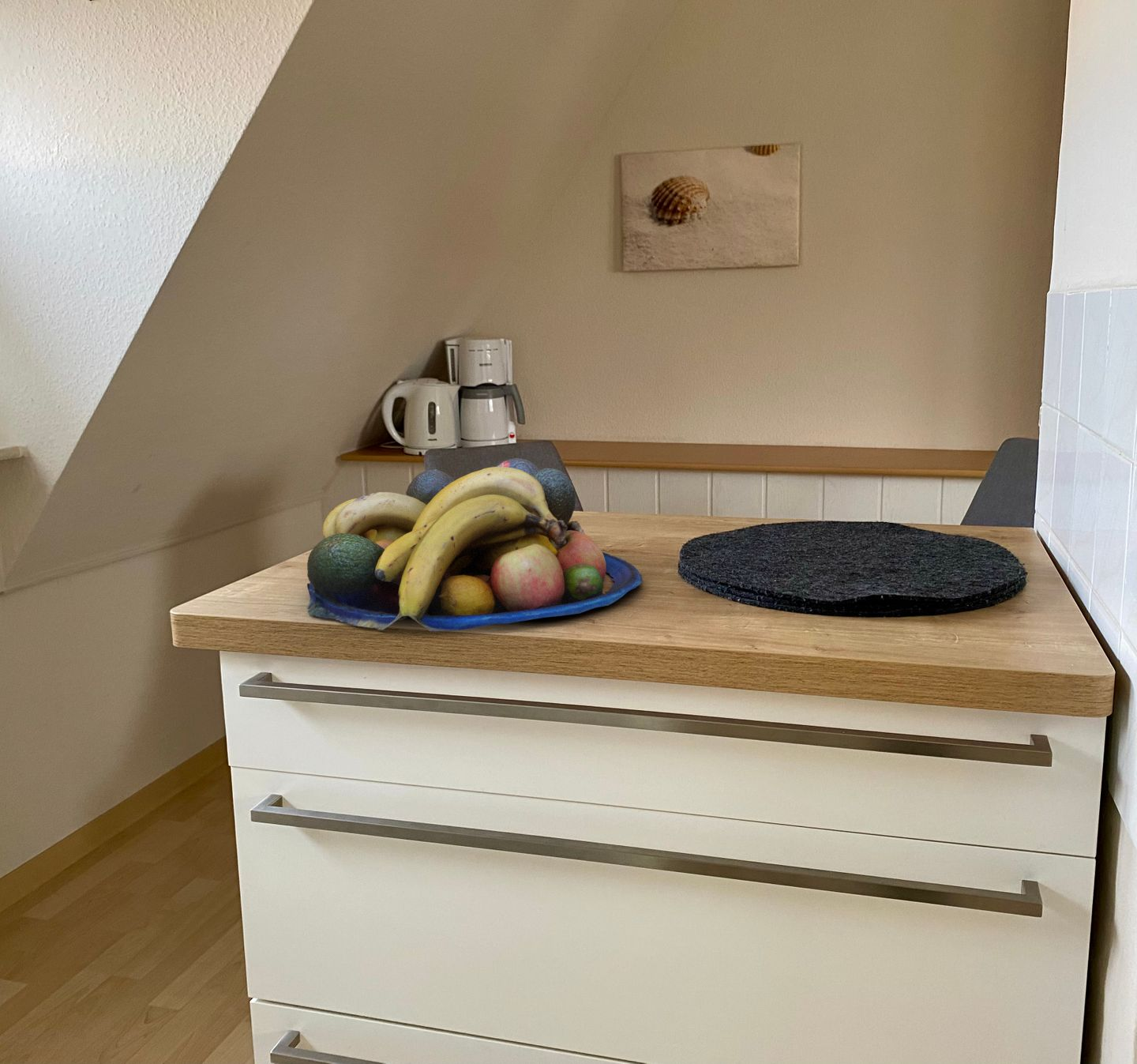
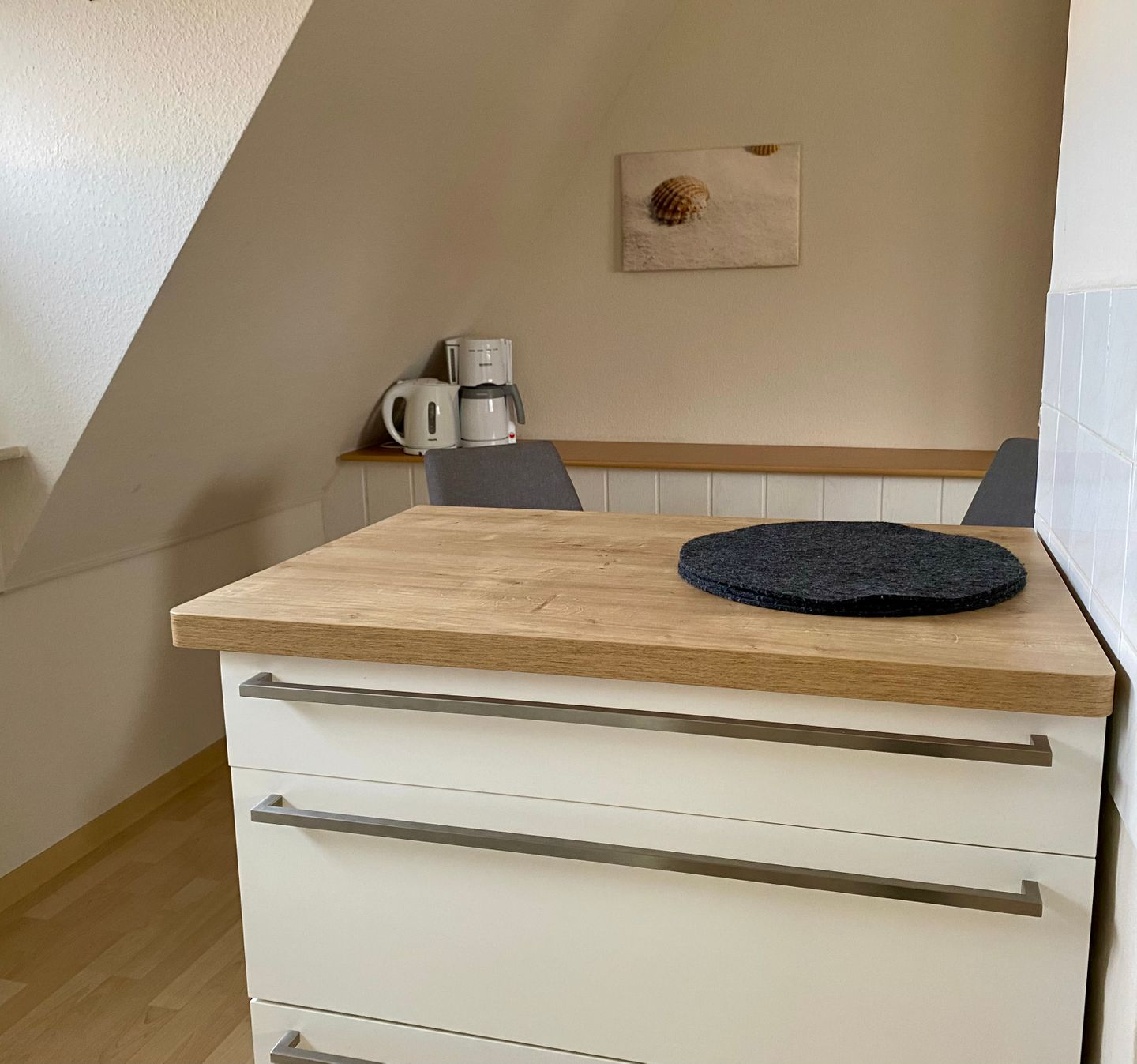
- fruit bowl [306,457,644,633]
